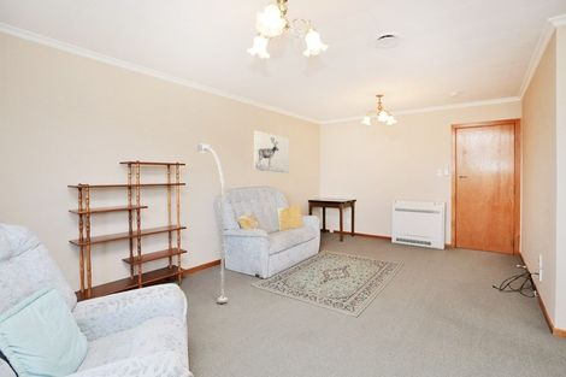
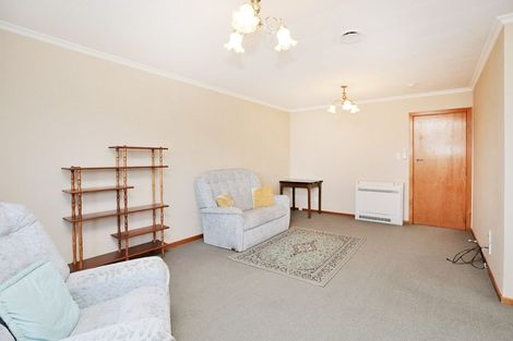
- floor lamp [196,143,229,304]
- wall art [253,130,290,173]
